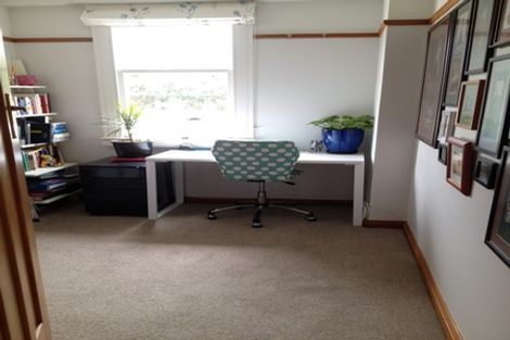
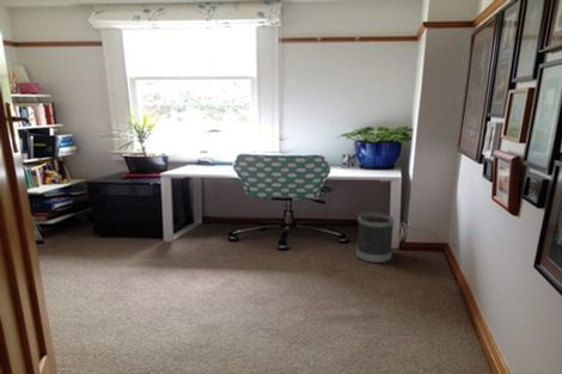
+ wastebasket [355,211,396,264]
